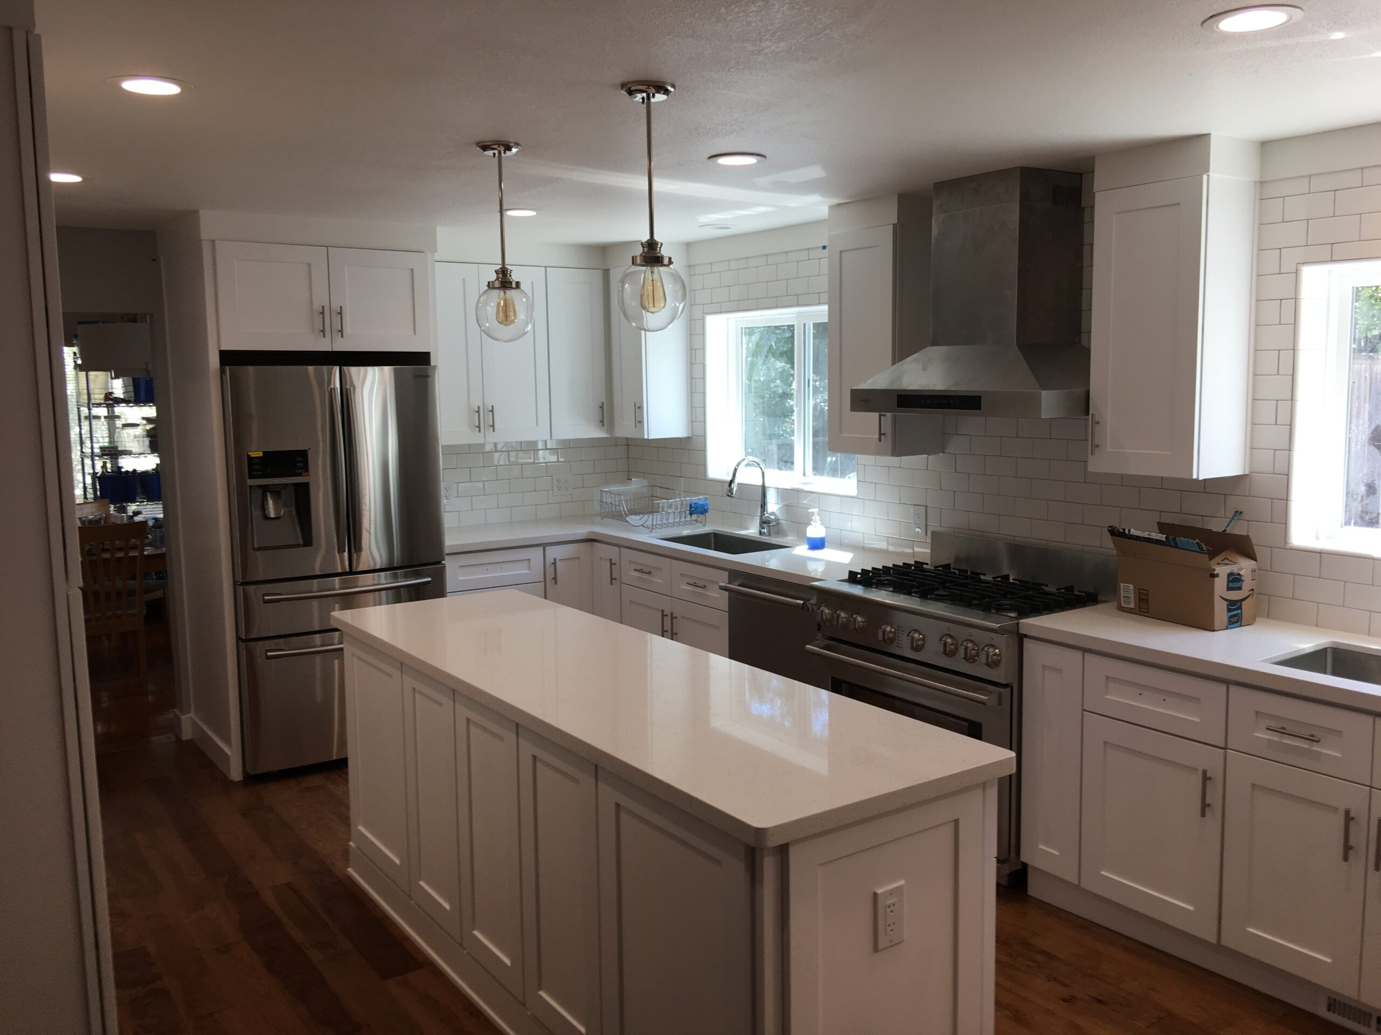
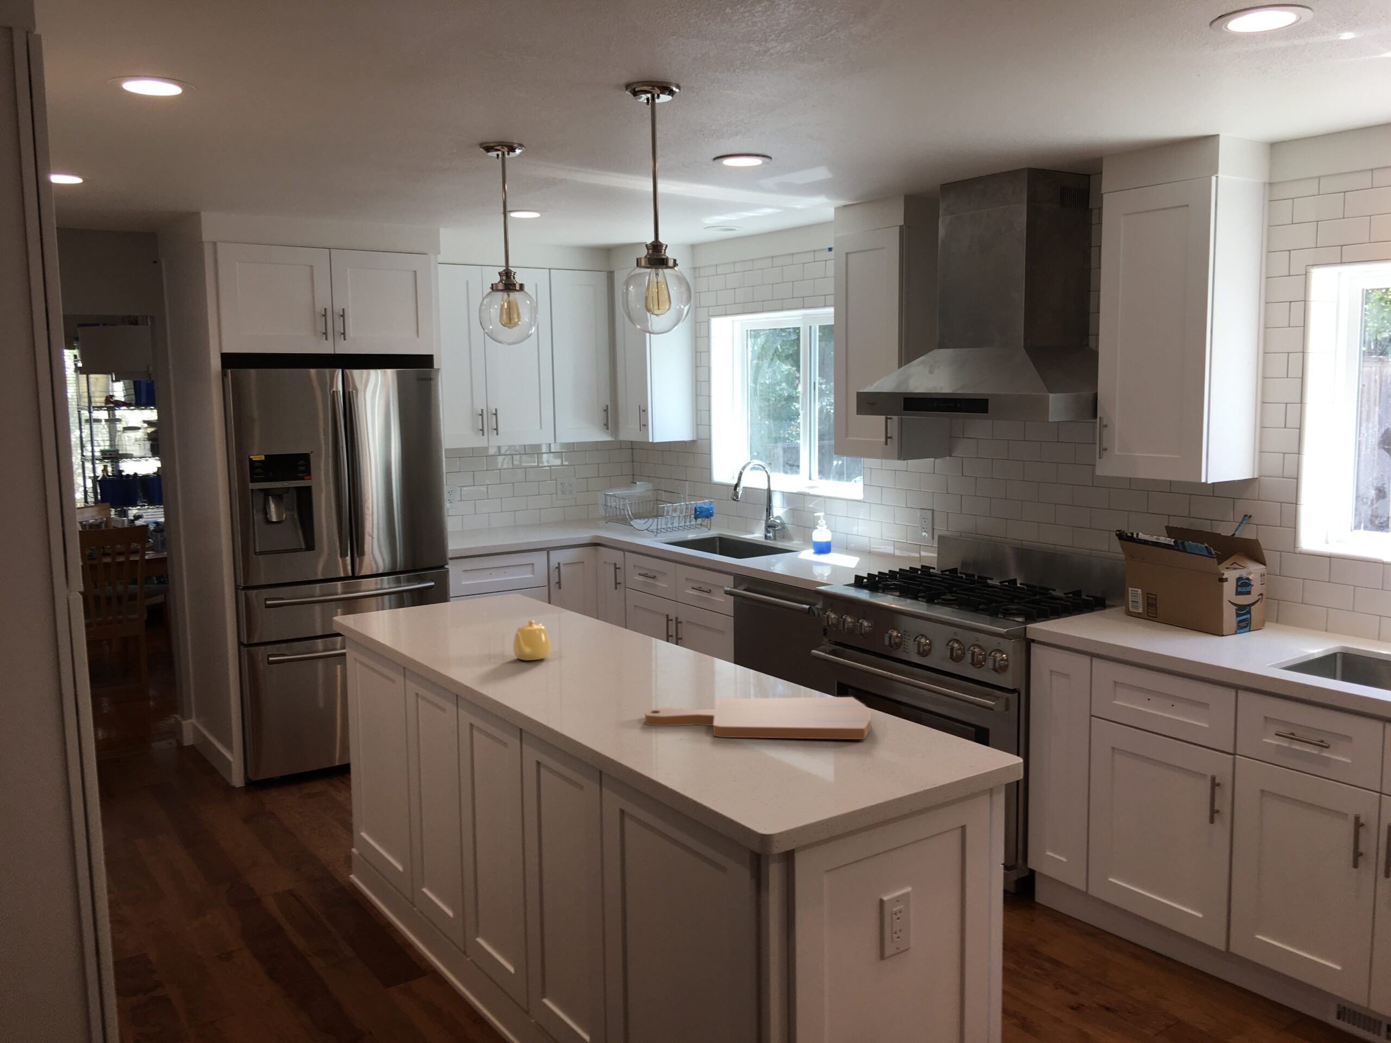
+ cutting board [644,697,872,740]
+ teapot [513,620,551,661]
